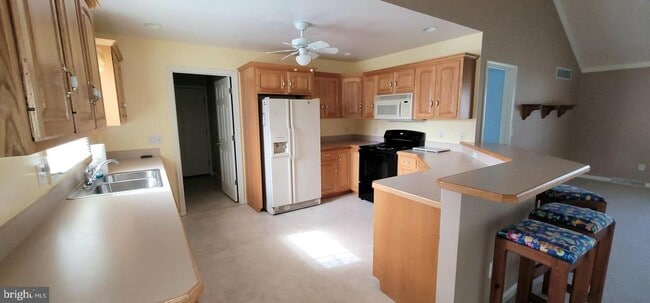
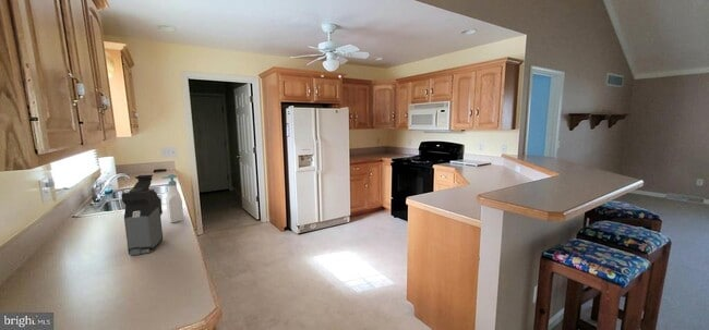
+ soap bottle [161,173,184,224]
+ coffee maker [120,174,164,256]
